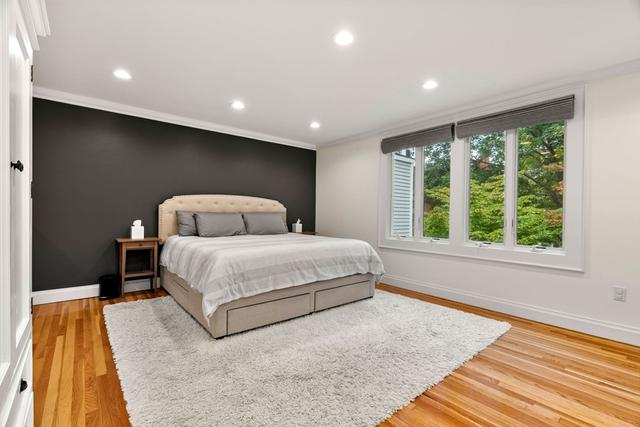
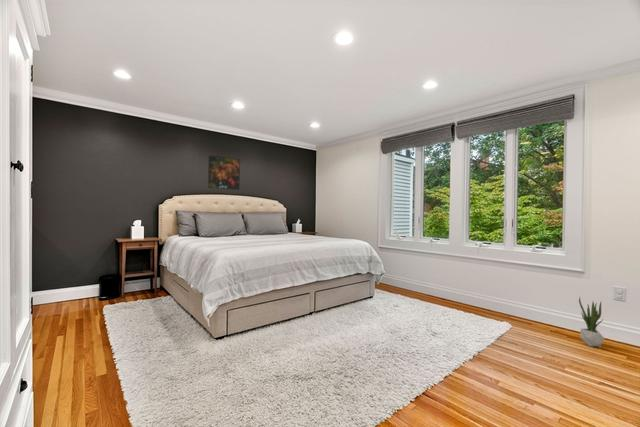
+ potted plant [578,297,605,347]
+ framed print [207,154,241,191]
